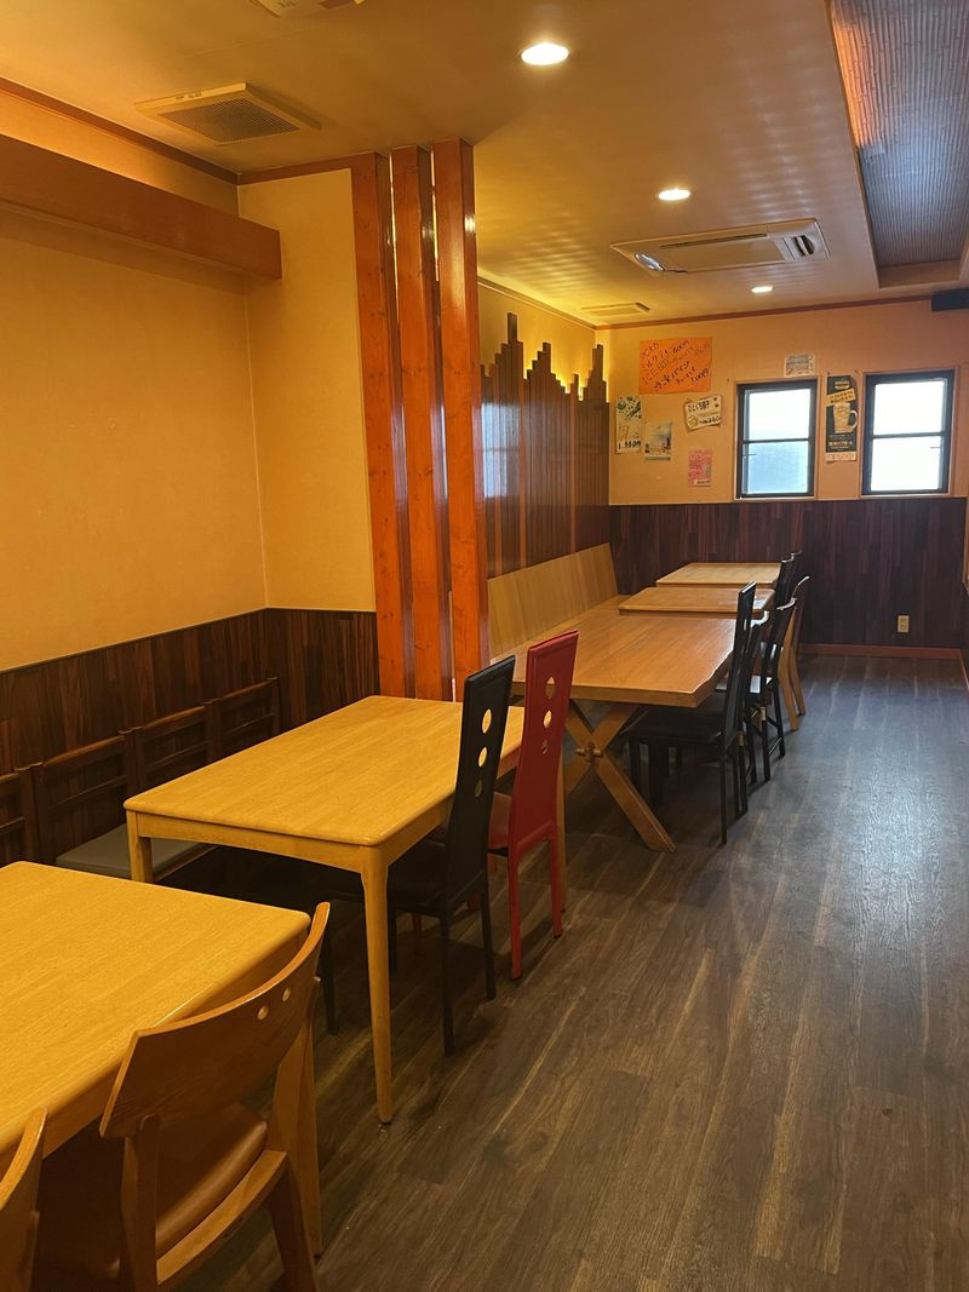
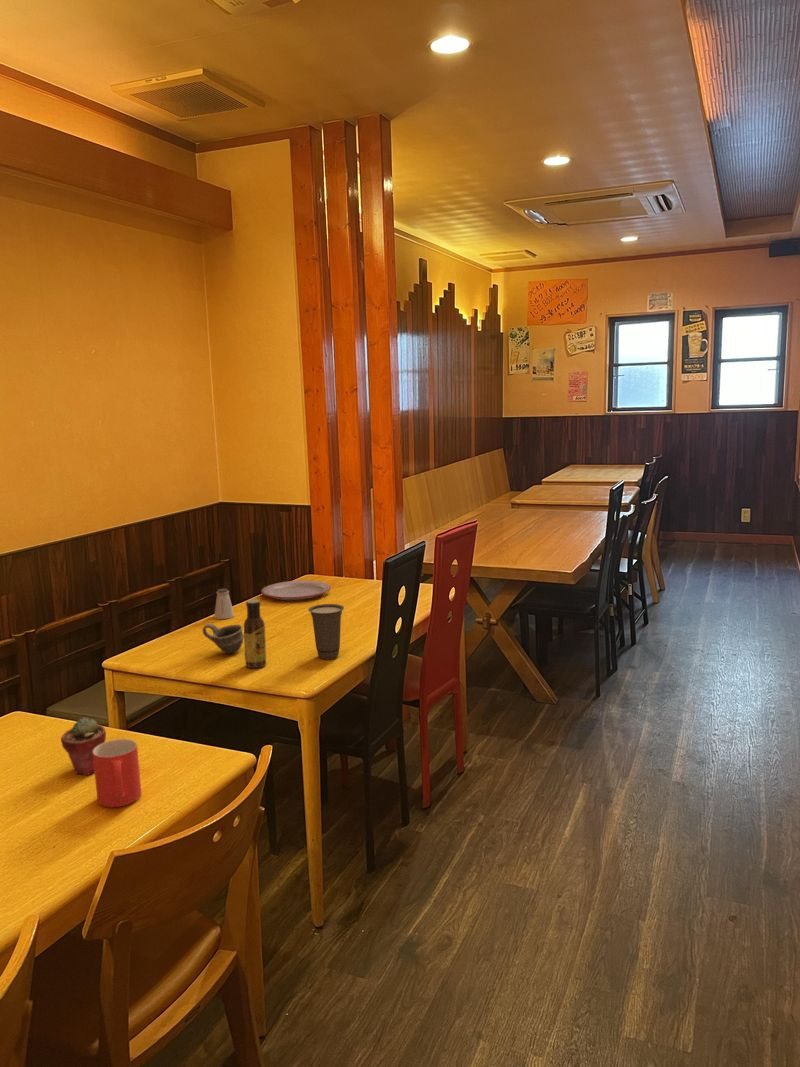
+ cup [201,622,244,655]
+ sauce bottle [243,598,267,669]
+ saltshaker [213,588,236,620]
+ potted succulent [60,717,107,776]
+ cup [307,603,345,660]
+ mug [93,738,142,808]
+ plate [260,580,332,601]
